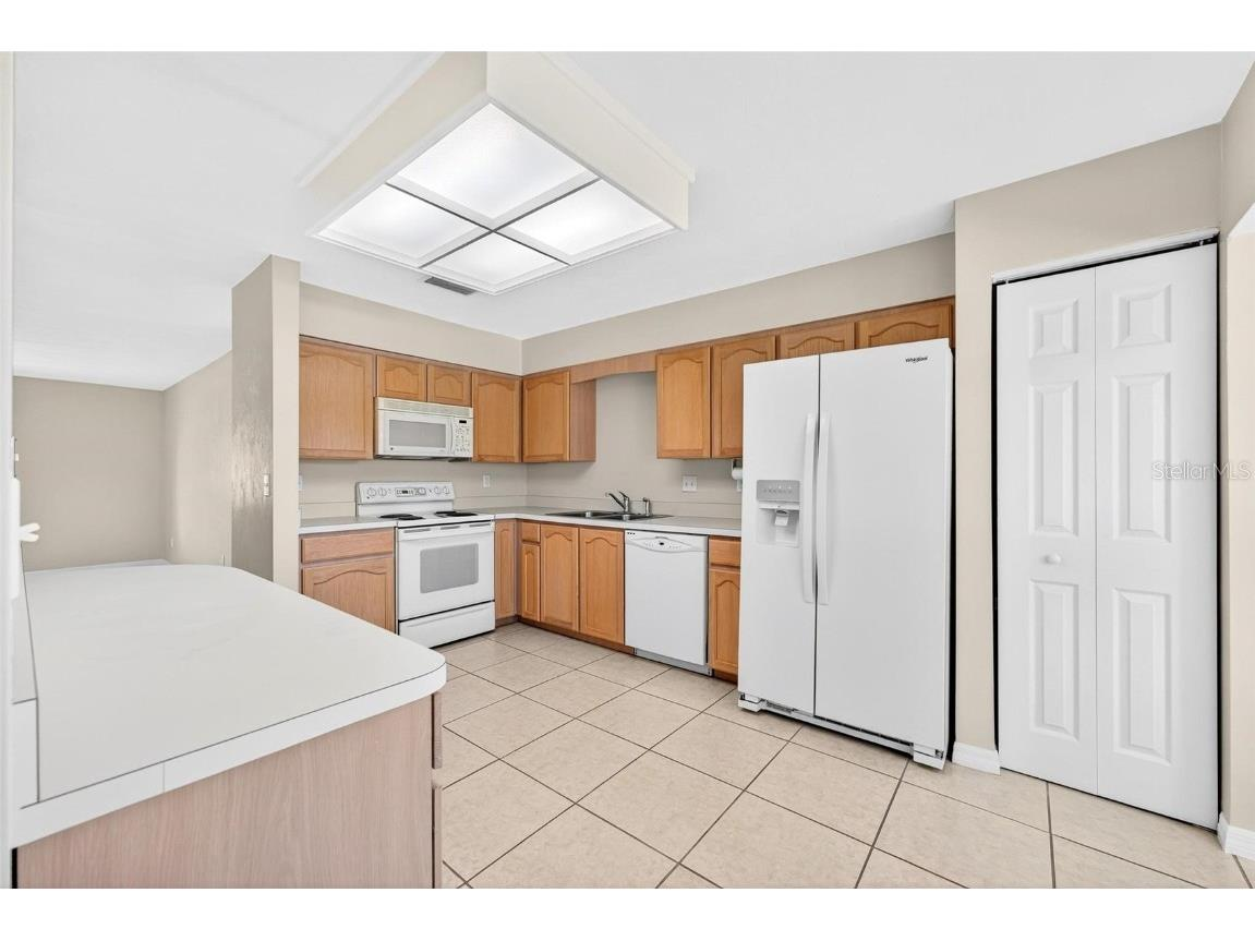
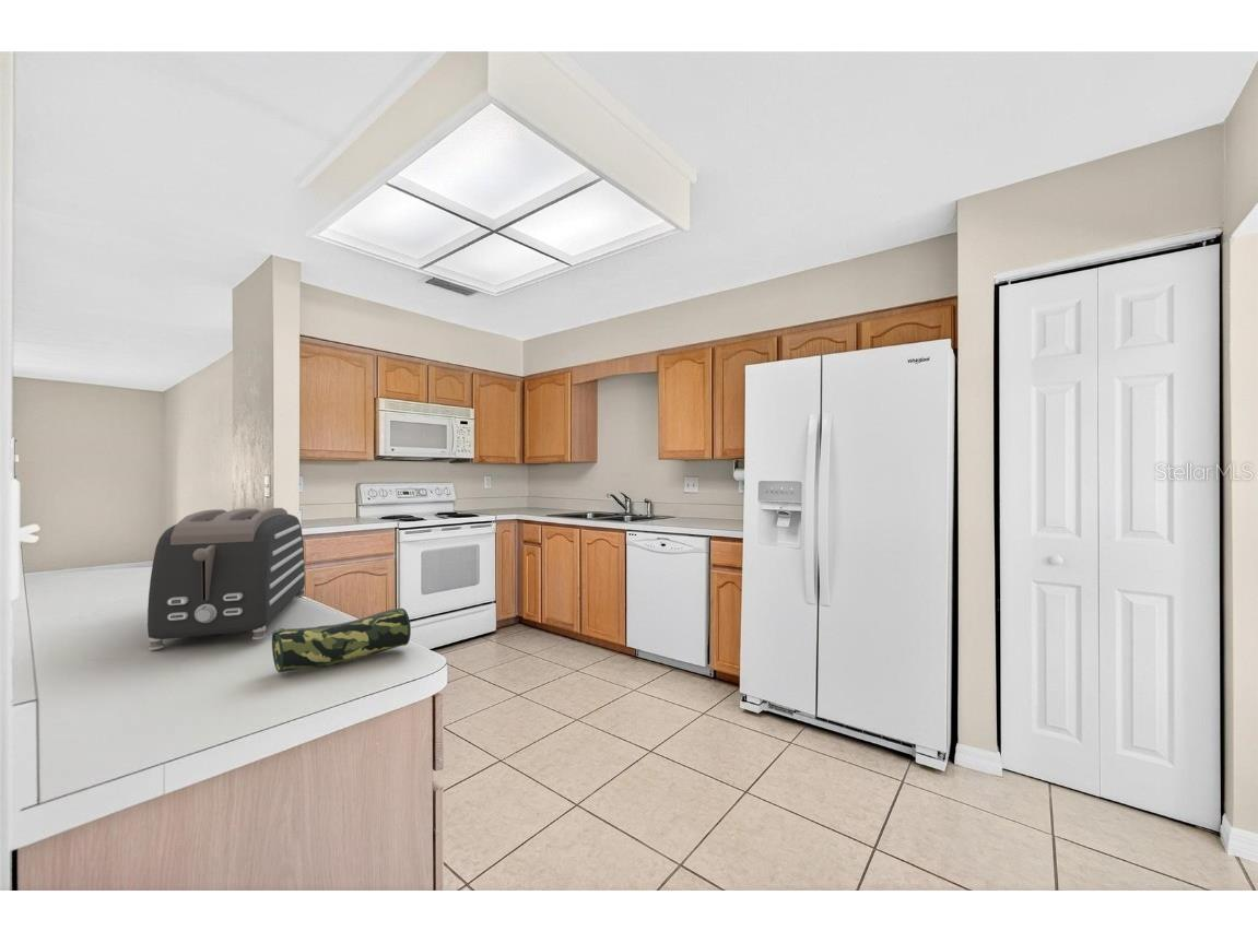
+ pencil case [268,608,412,673]
+ toaster [146,507,306,651]
